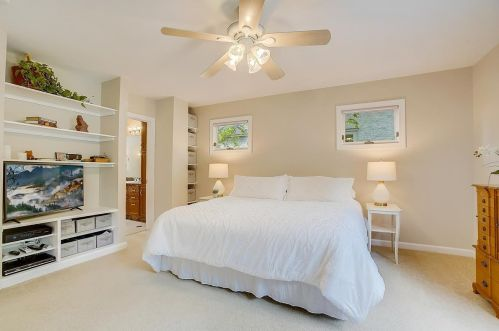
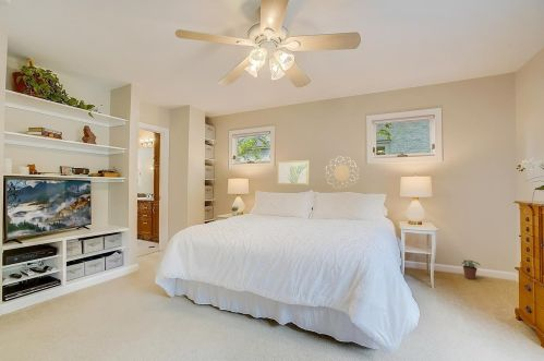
+ potted plant [461,260,482,280]
+ decorative wall piece [324,155,360,190]
+ wall art [276,159,310,185]
